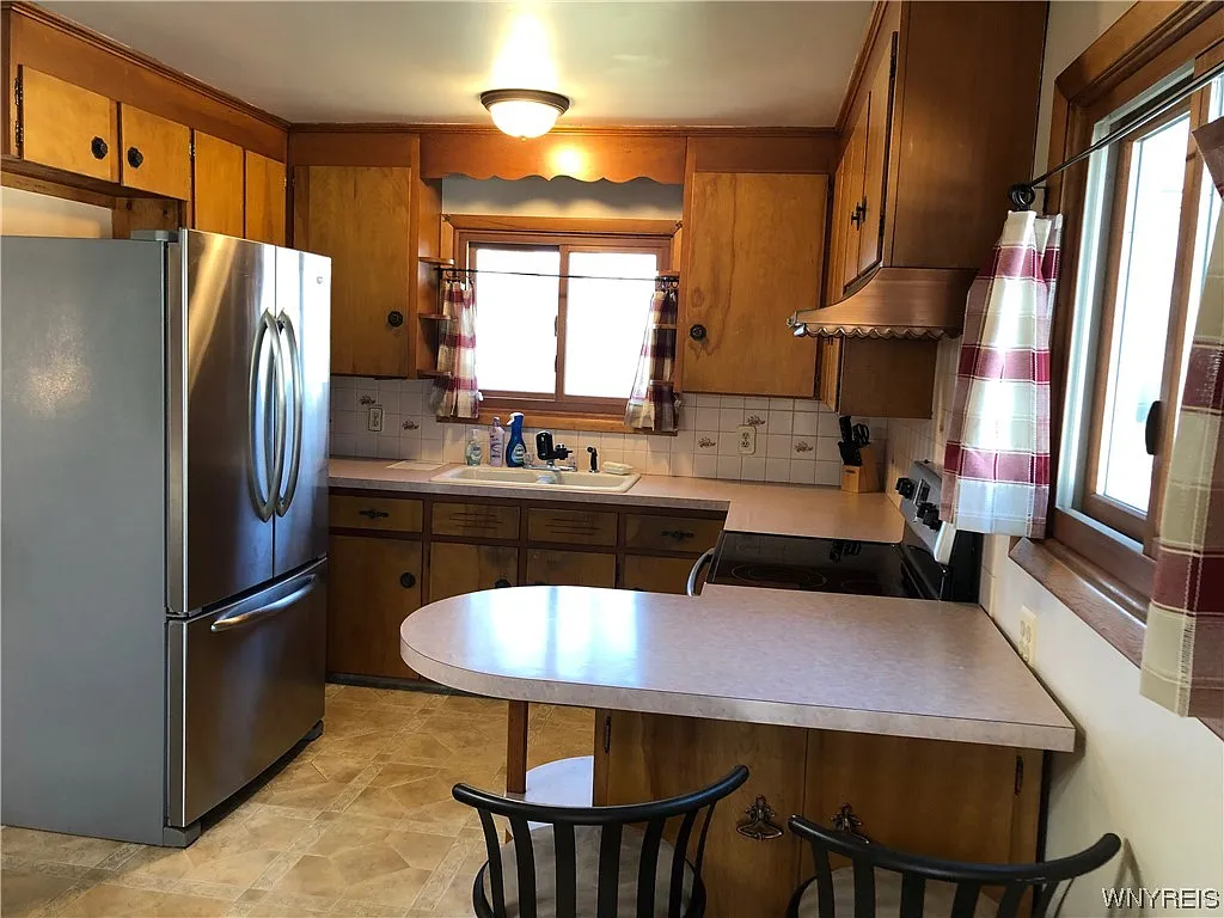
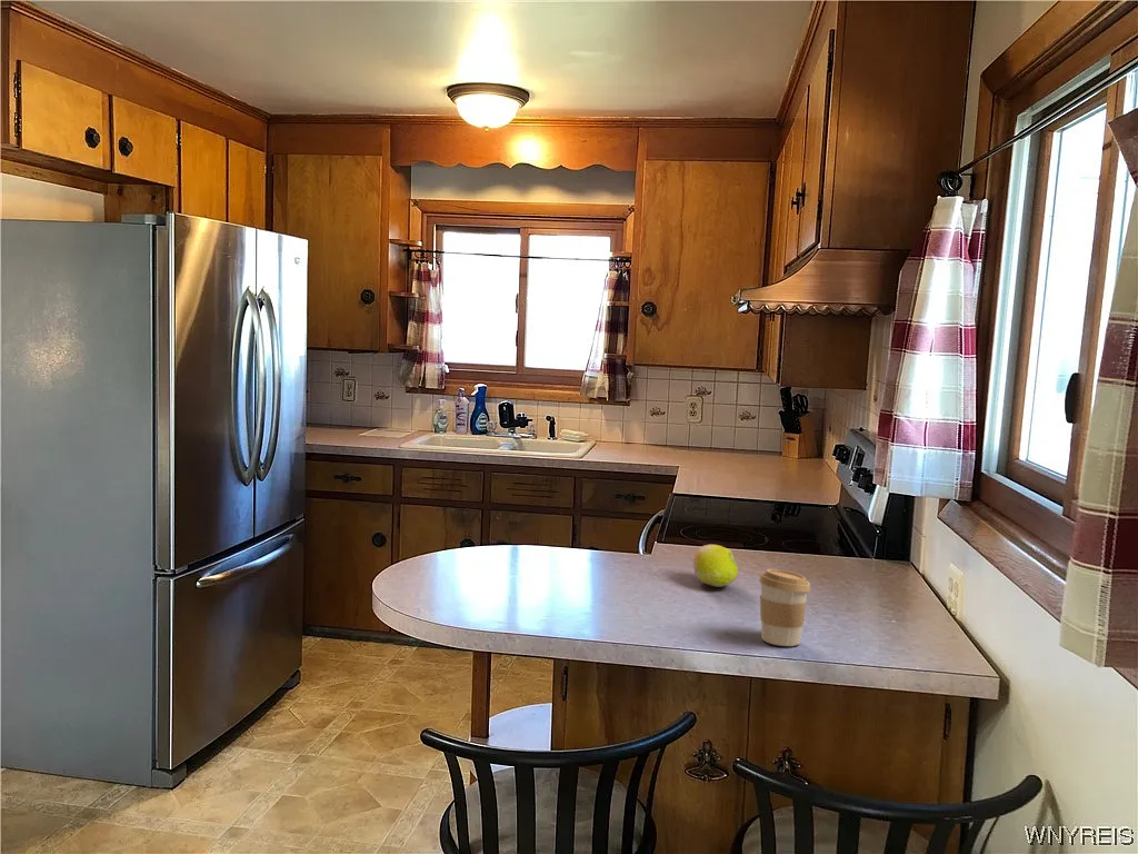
+ coffee cup [758,568,811,647]
+ fruit [692,544,739,588]
